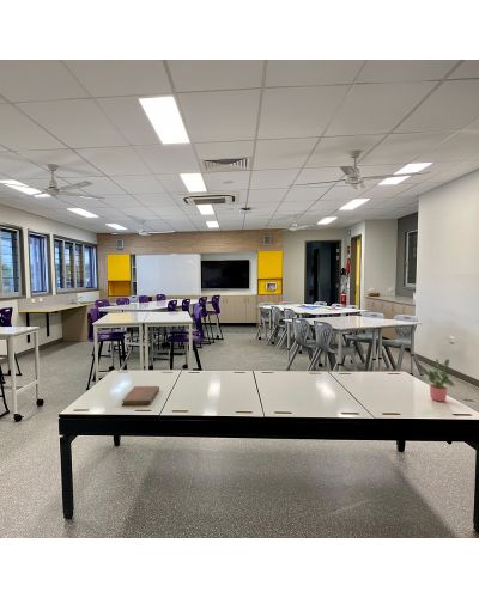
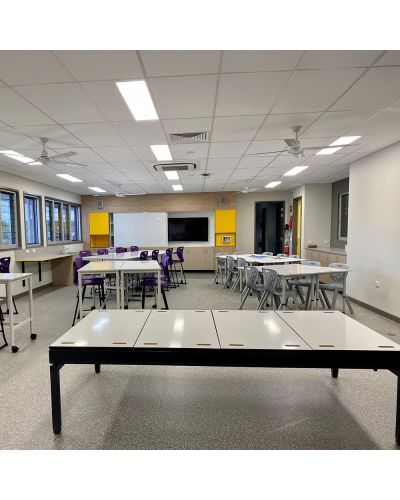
- potted plant [417,358,456,403]
- notebook [121,385,160,407]
